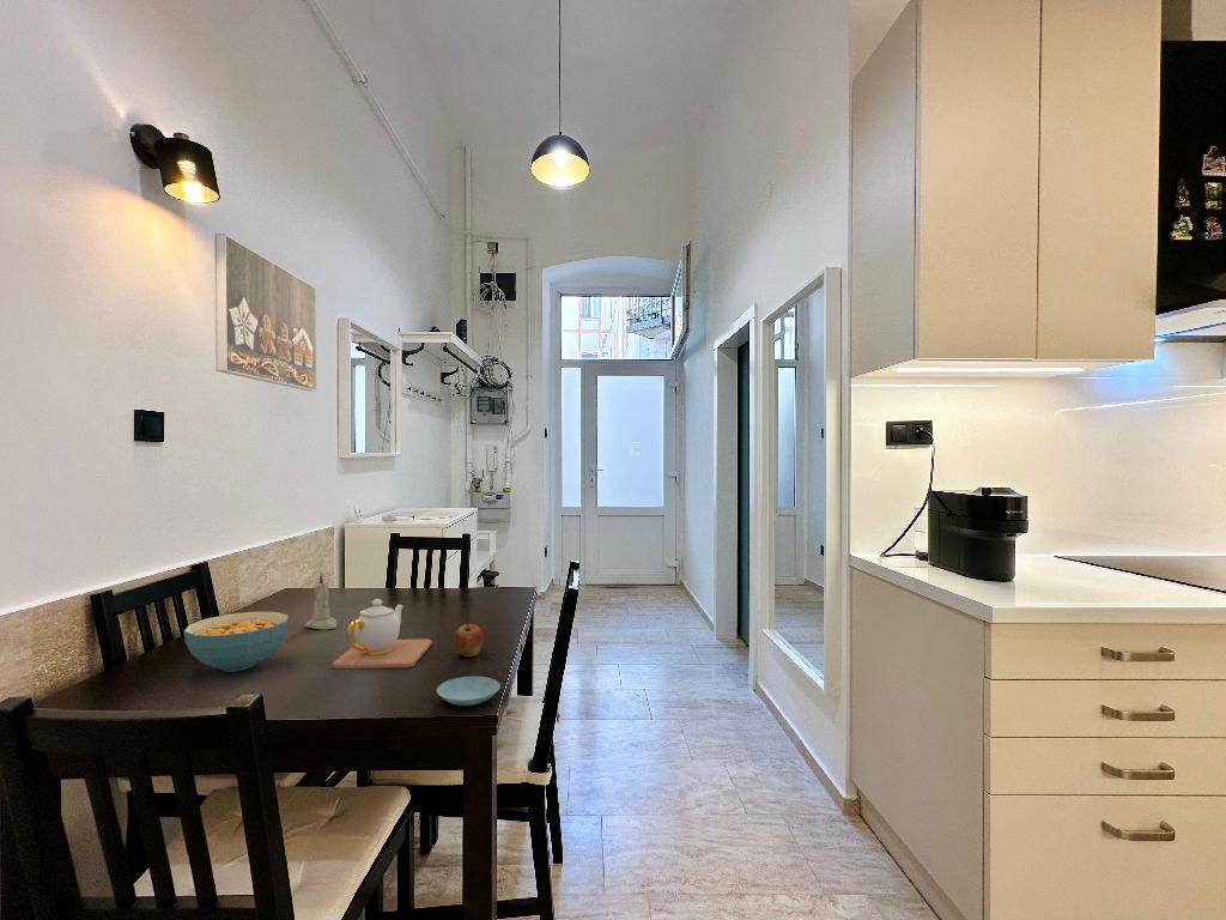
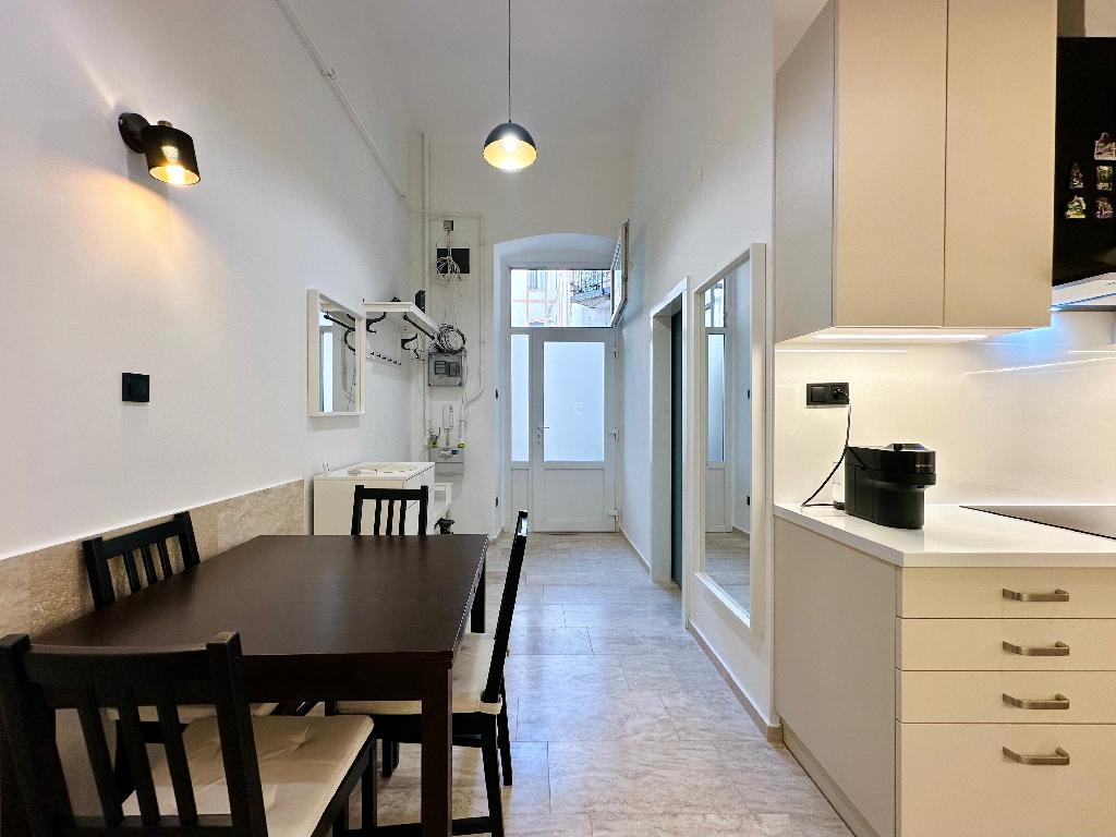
- fruit [453,623,485,658]
- teapot [332,598,433,670]
- cereal bowl [183,611,290,673]
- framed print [214,232,317,392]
- saucer [436,676,502,707]
- candle [304,571,339,630]
